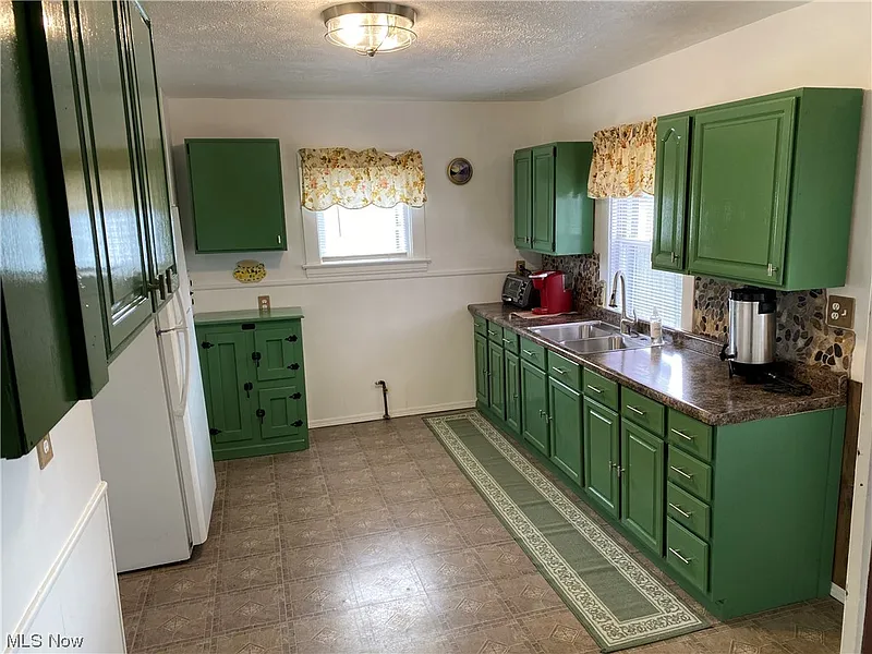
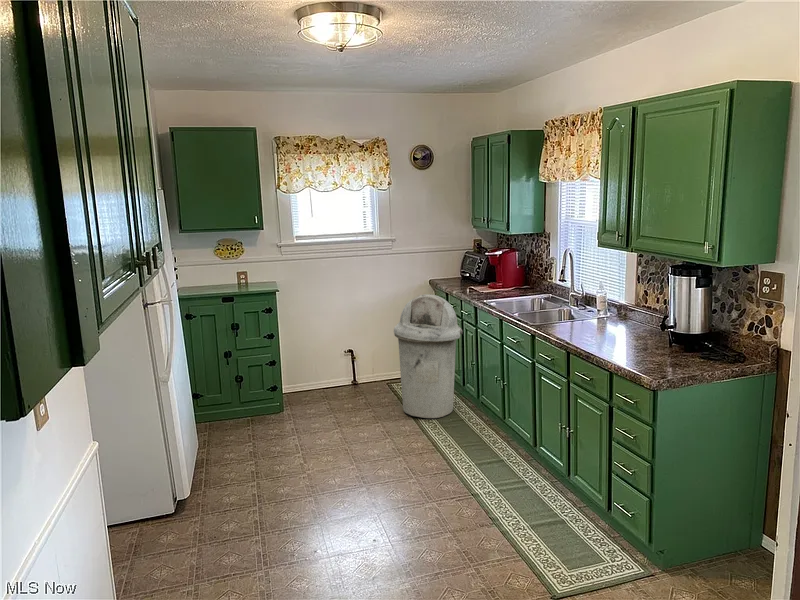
+ trash can [393,293,463,419]
